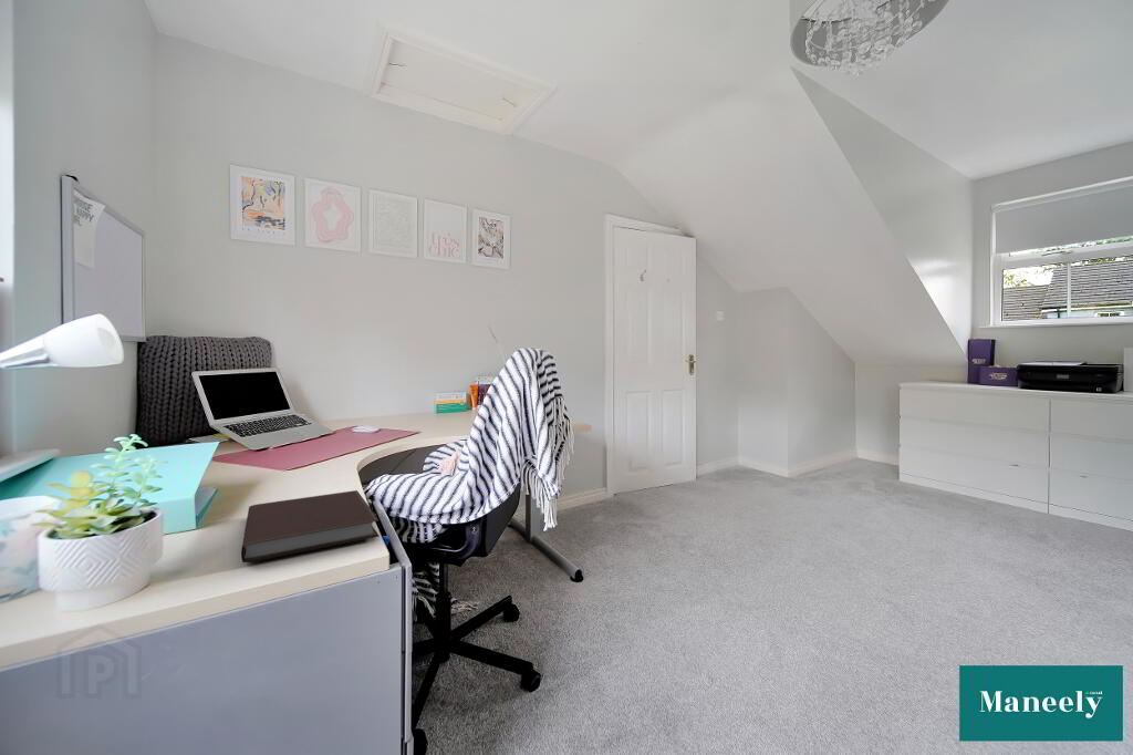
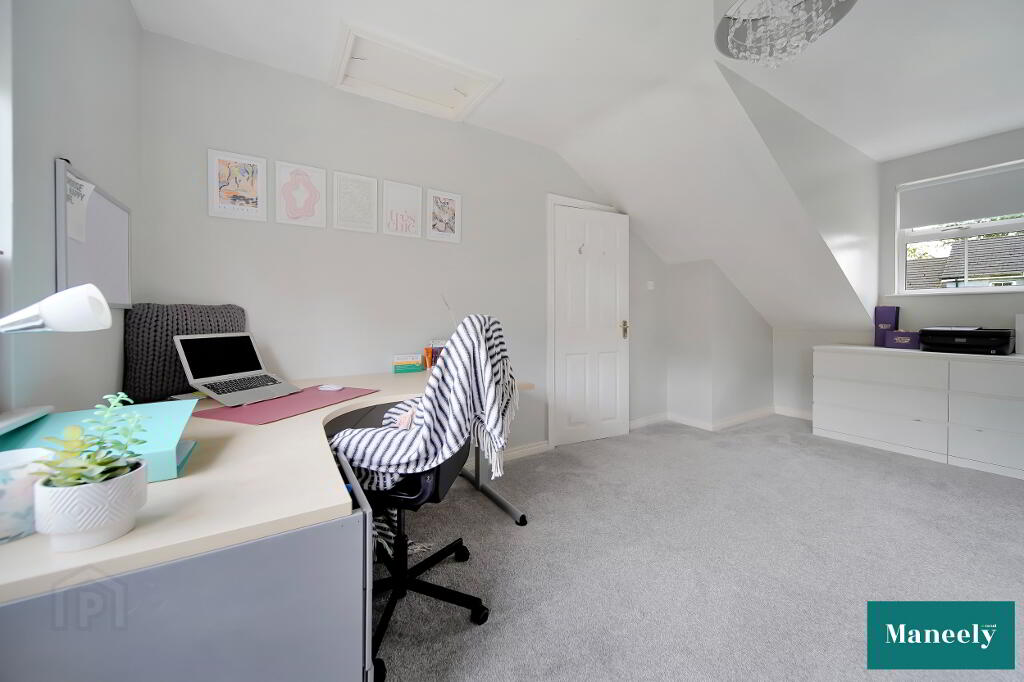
- notebook [240,489,381,563]
